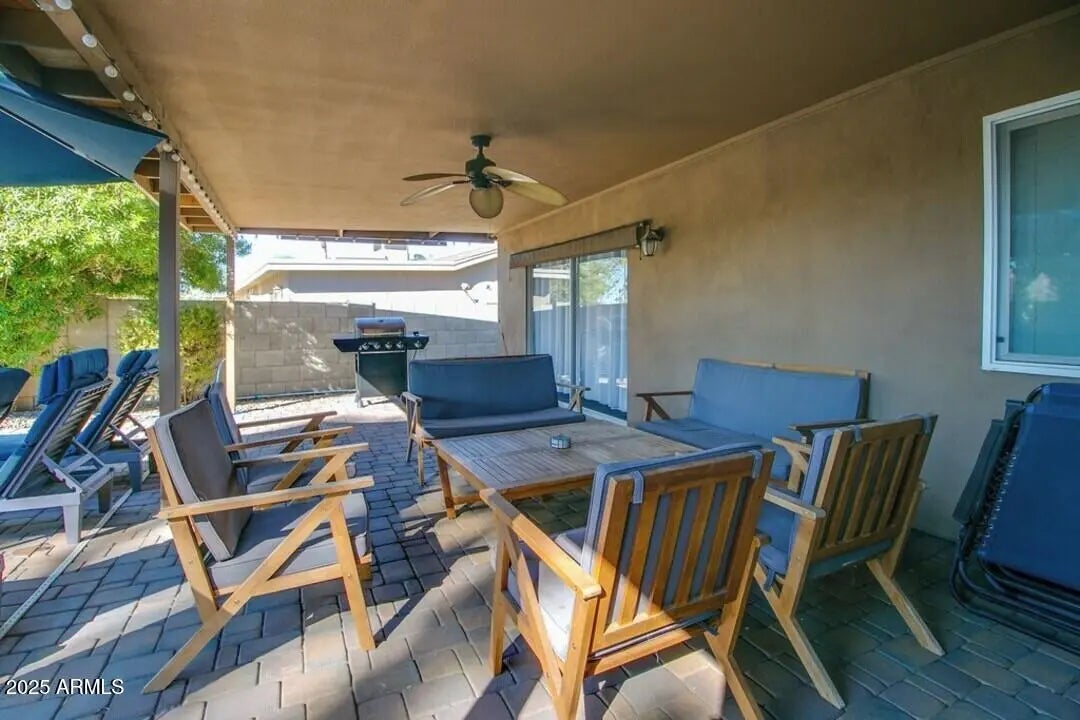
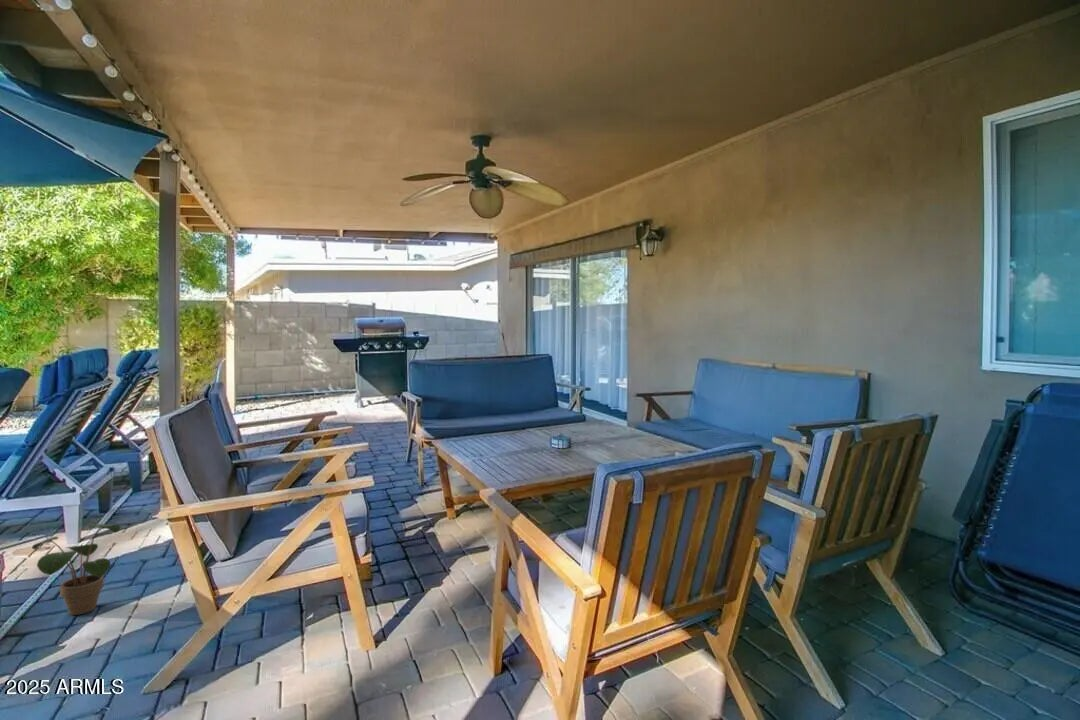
+ potted plant [31,523,122,616]
